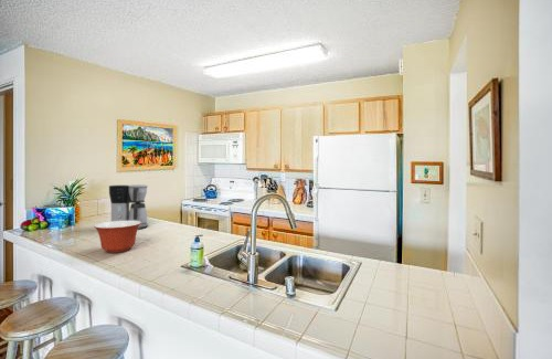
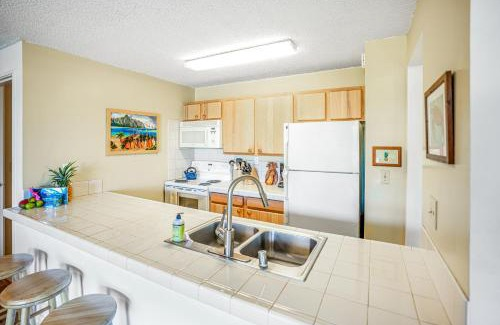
- mixing bowl [93,221,141,254]
- coffee maker [108,183,149,231]
